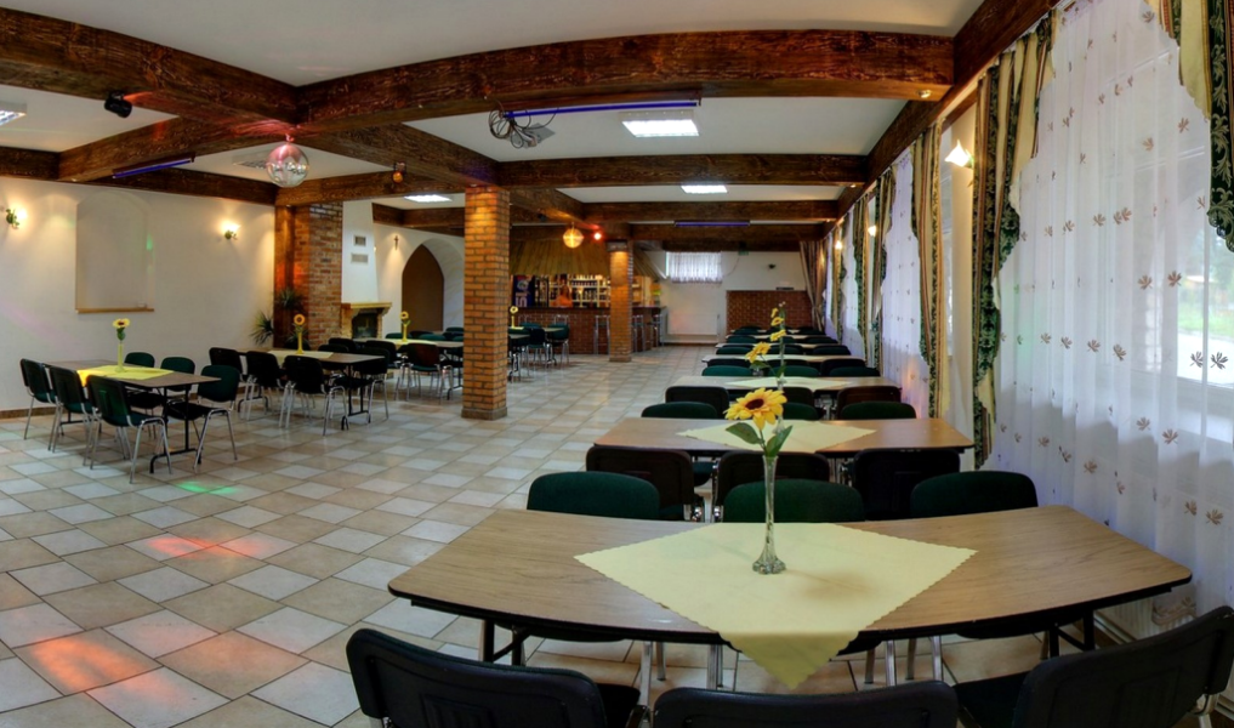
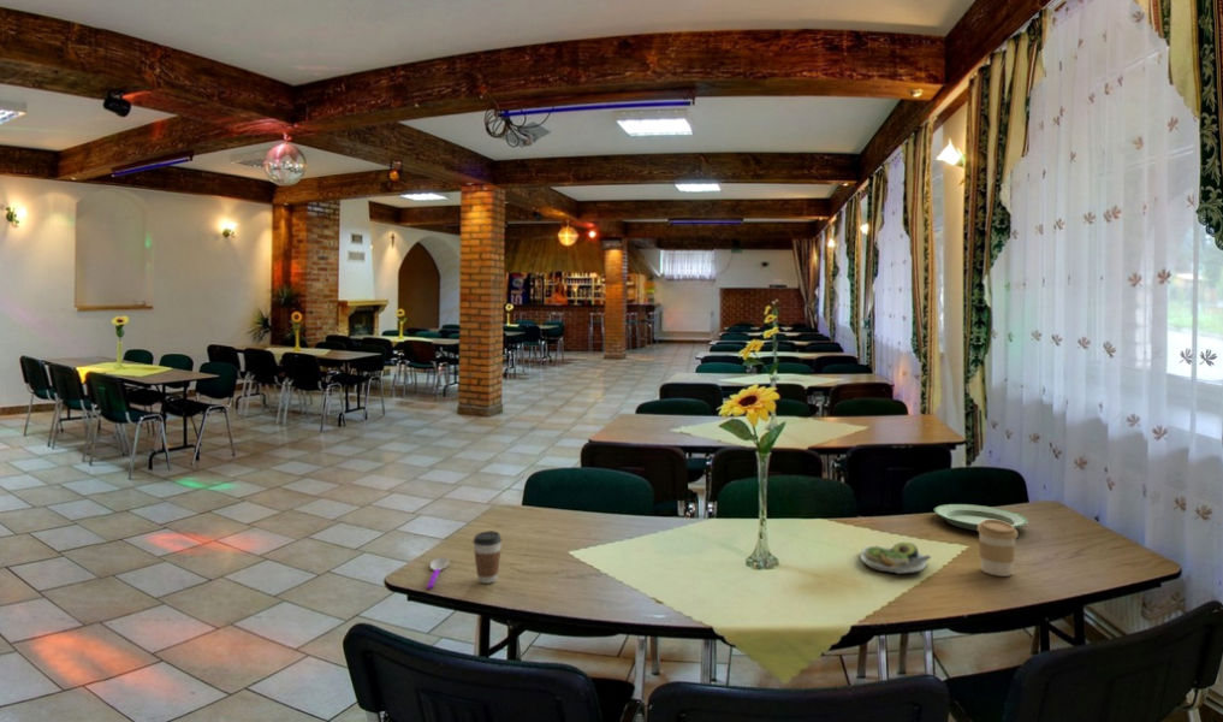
+ coffee cup [976,520,1019,578]
+ spoon [426,556,450,590]
+ plate [933,503,1029,532]
+ coffee cup [471,529,503,585]
+ salad plate [860,542,932,575]
